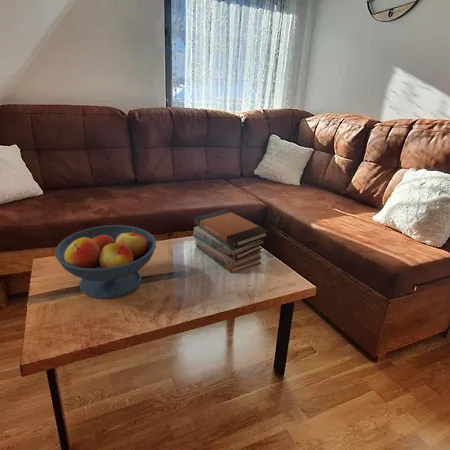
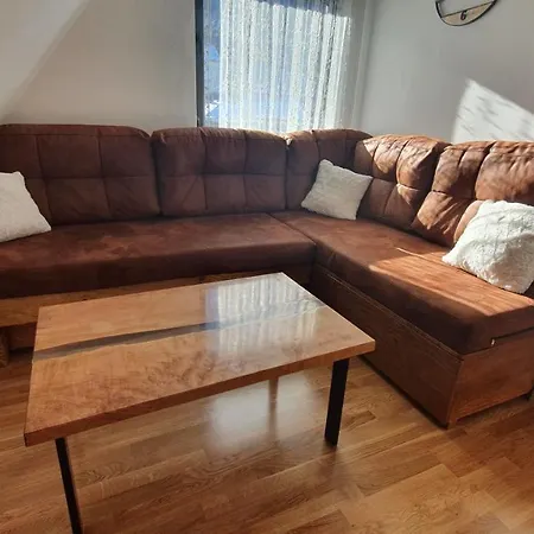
- book stack [192,208,270,274]
- fruit bowl [54,224,157,300]
